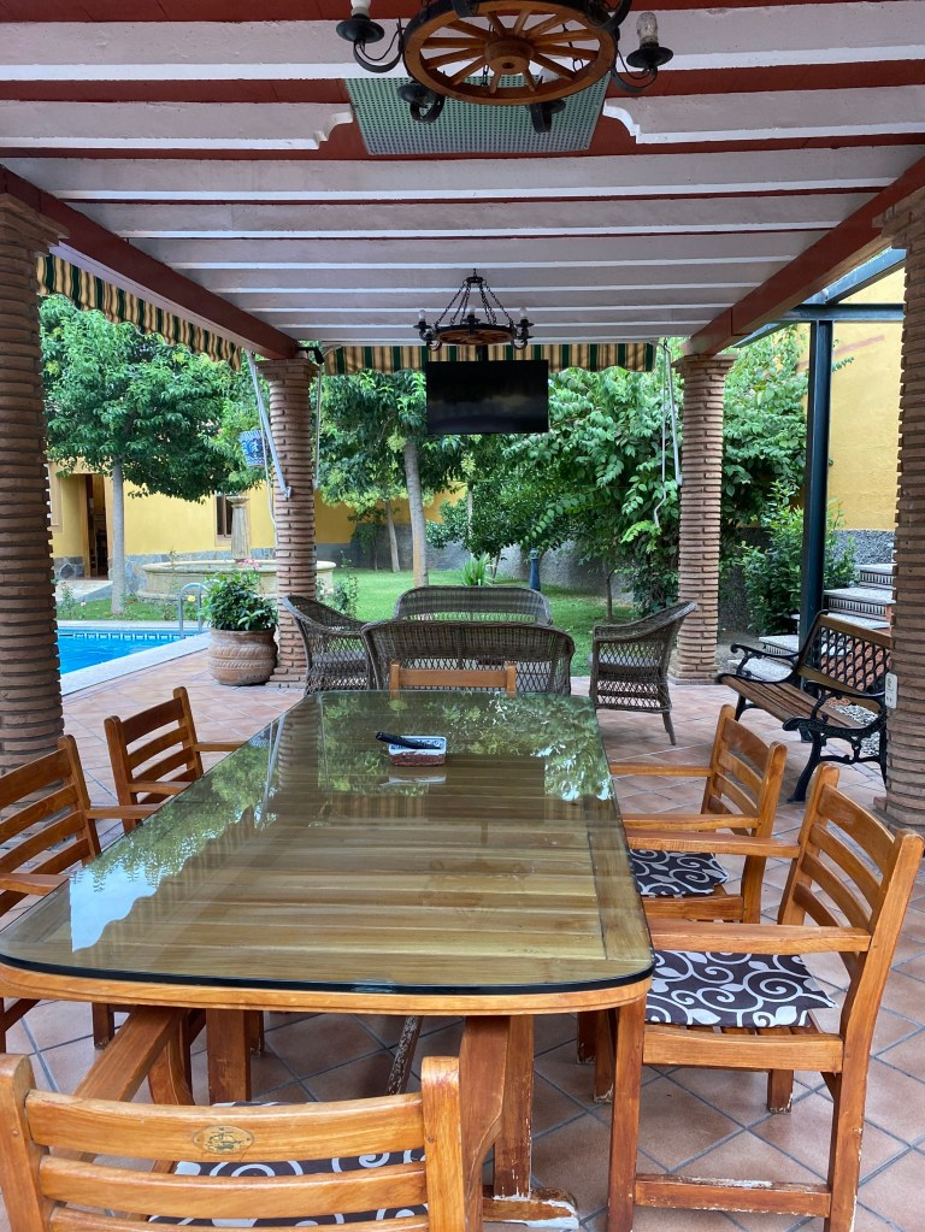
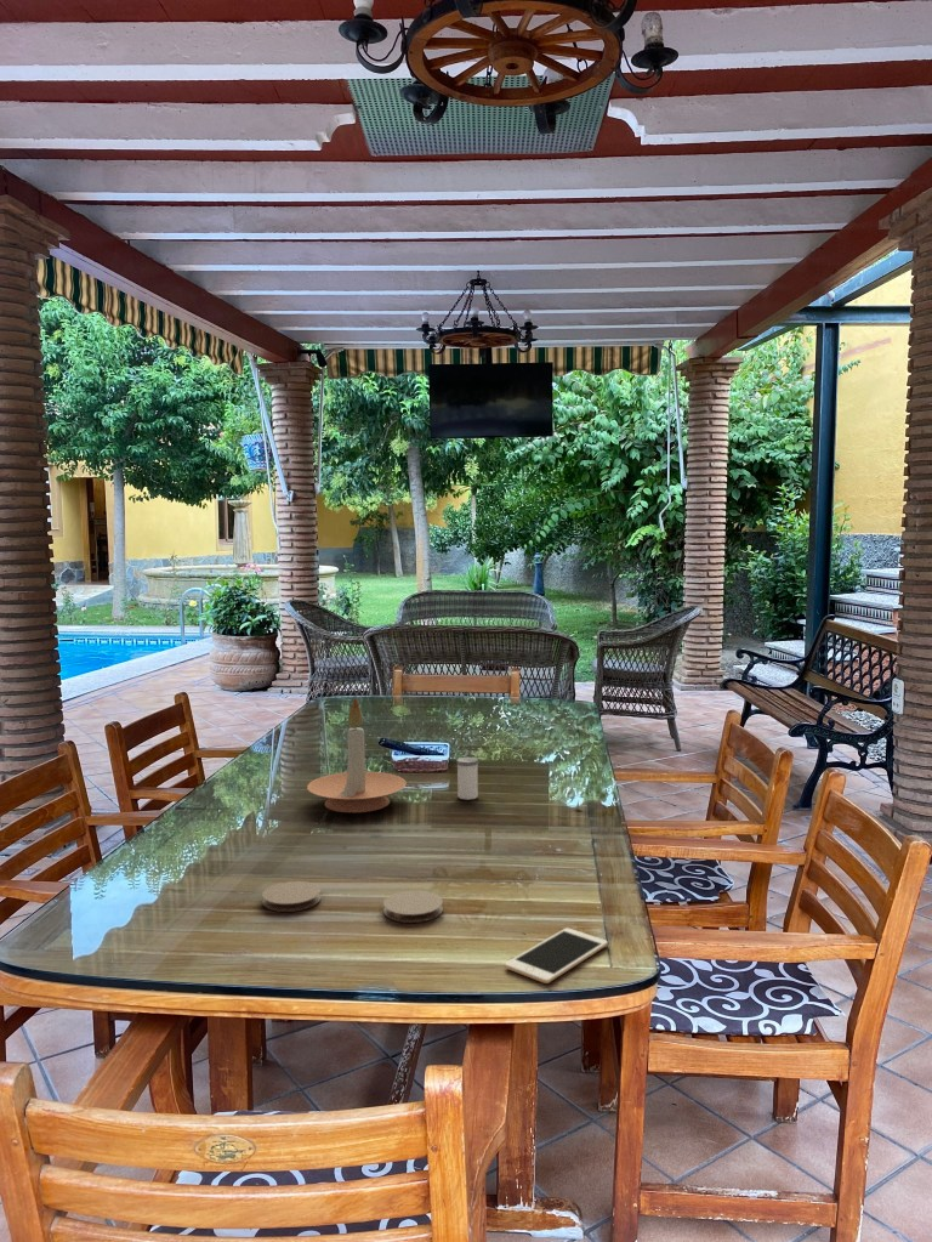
+ coaster [382,890,444,924]
+ cell phone [504,926,609,985]
+ salt shaker [455,756,479,801]
+ coaster [261,880,322,913]
+ candle holder [306,697,408,813]
